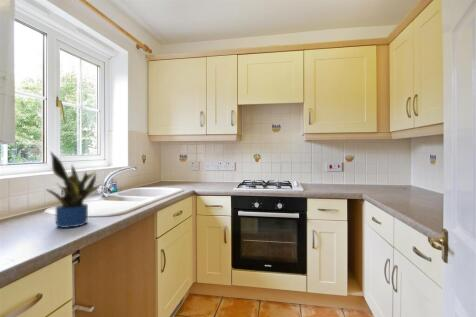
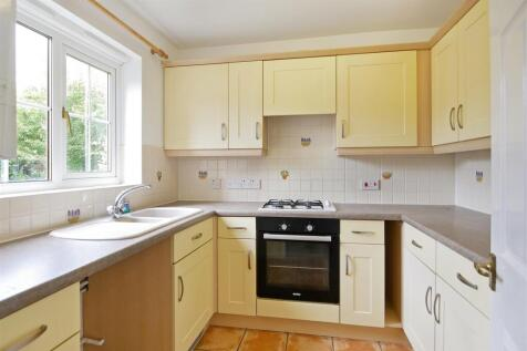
- potted plant [45,151,102,229]
